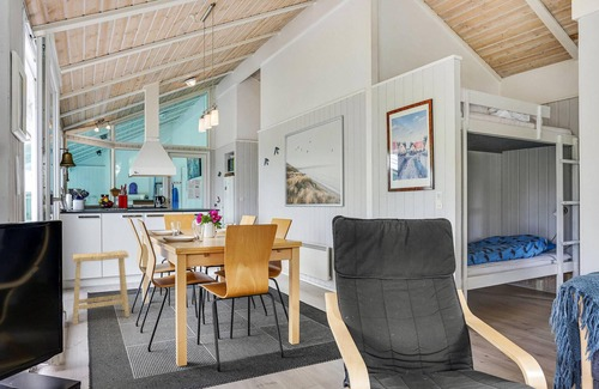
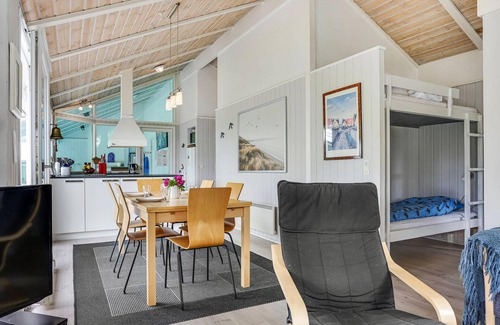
- stool [72,249,131,326]
